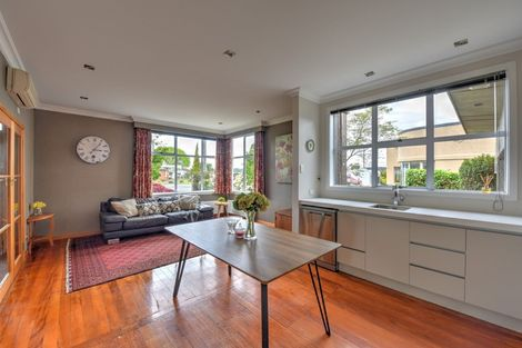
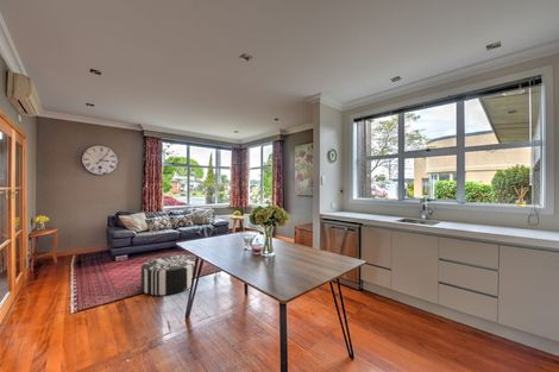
+ pouf [140,253,196,297]
